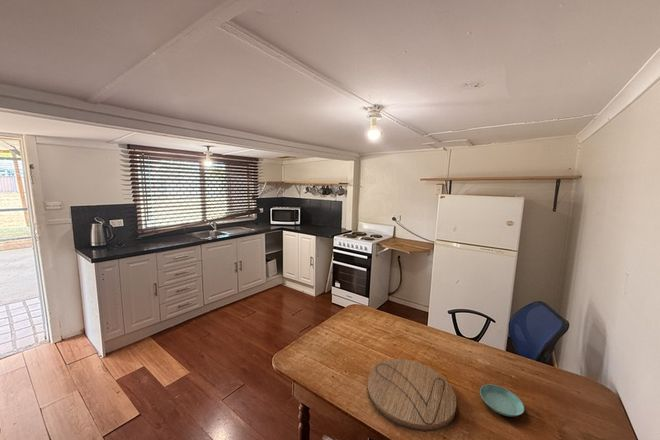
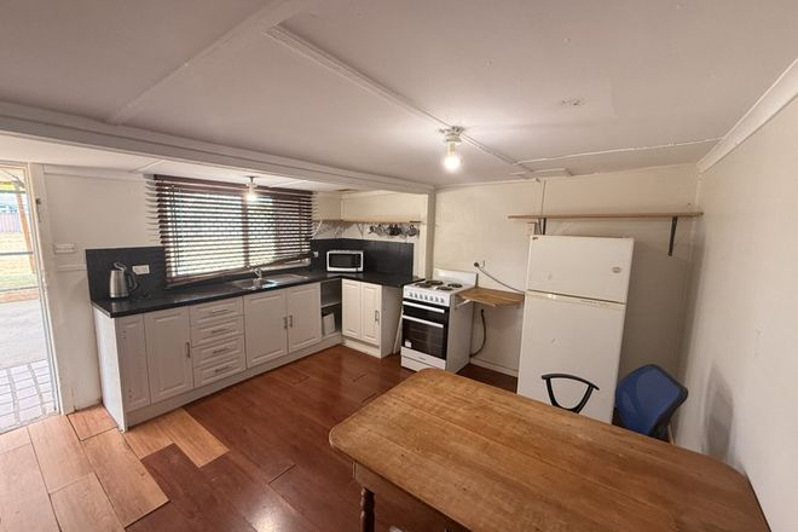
- cutting board [367,358,457,433]
- saucer [479,384,525,417]
